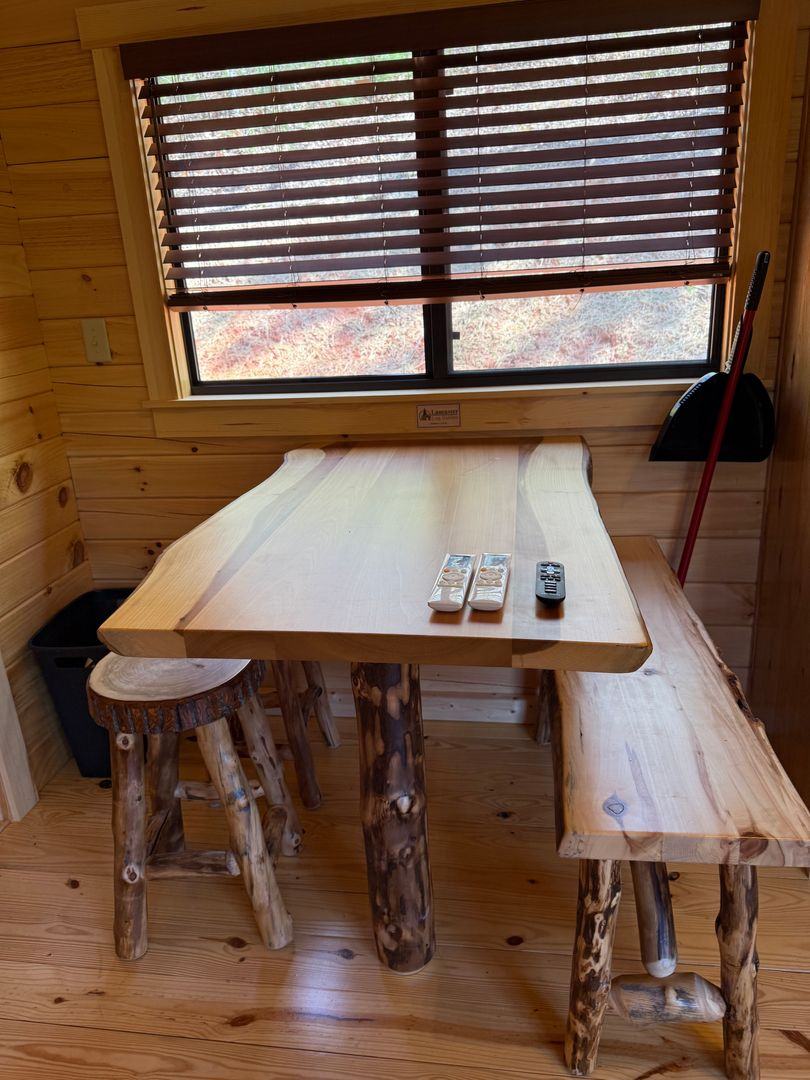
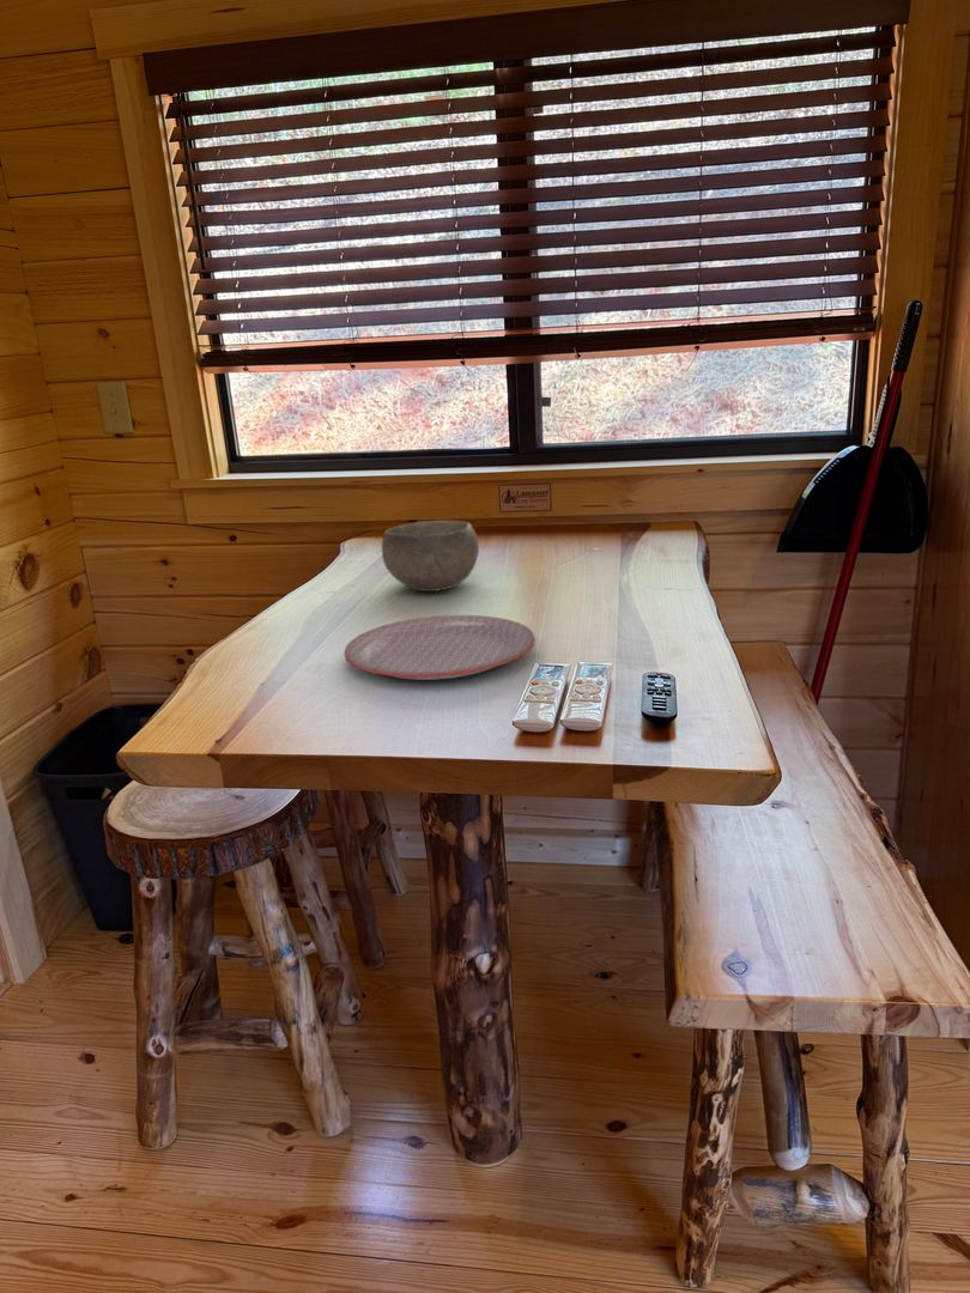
+ bowl [381,520,480,593]
+ plate [344,614,536,681]
